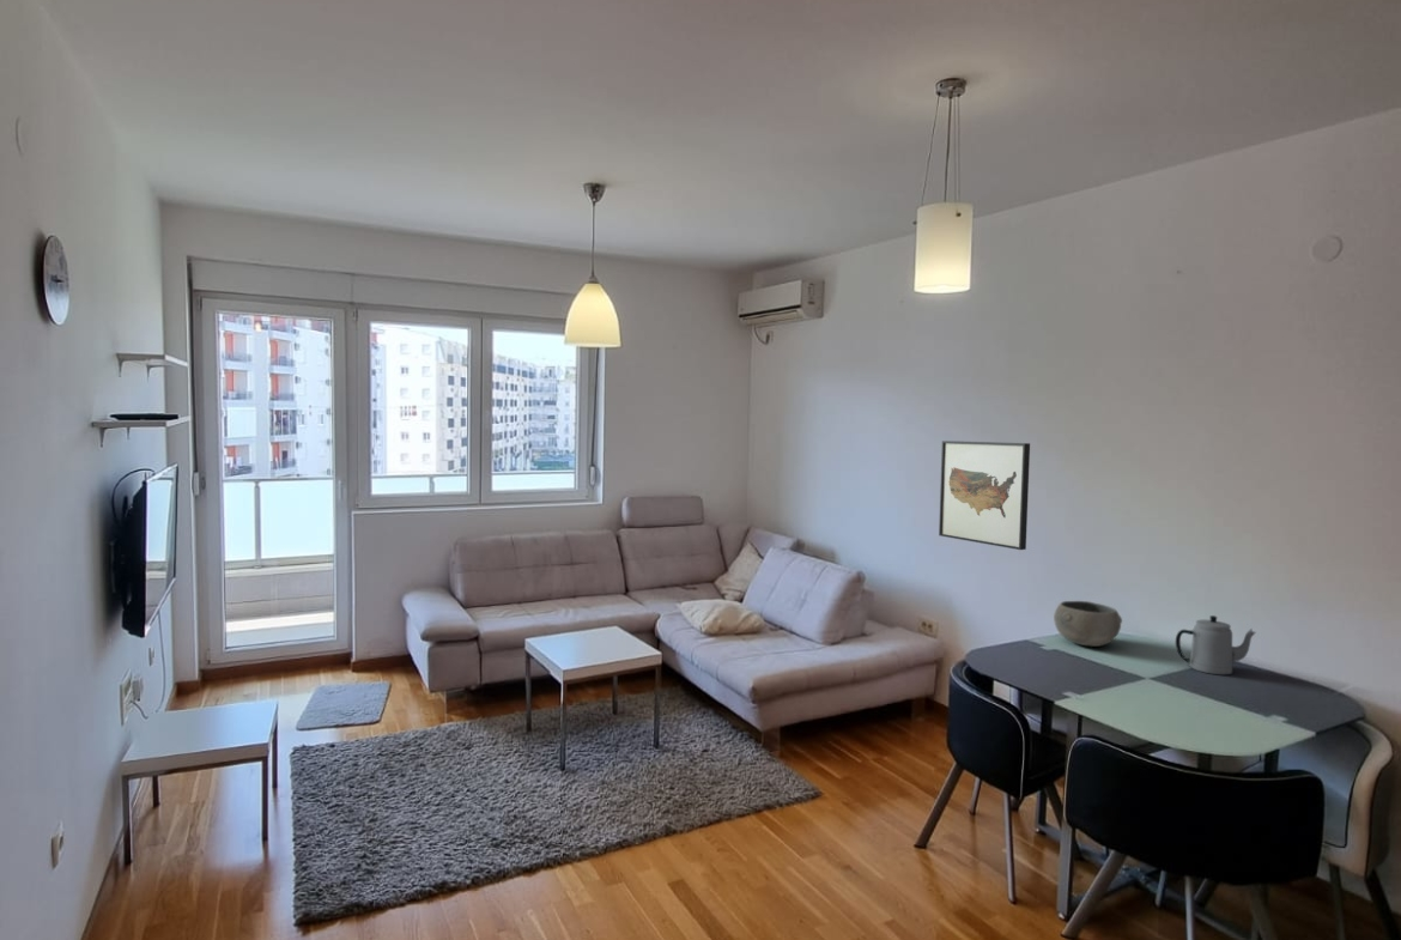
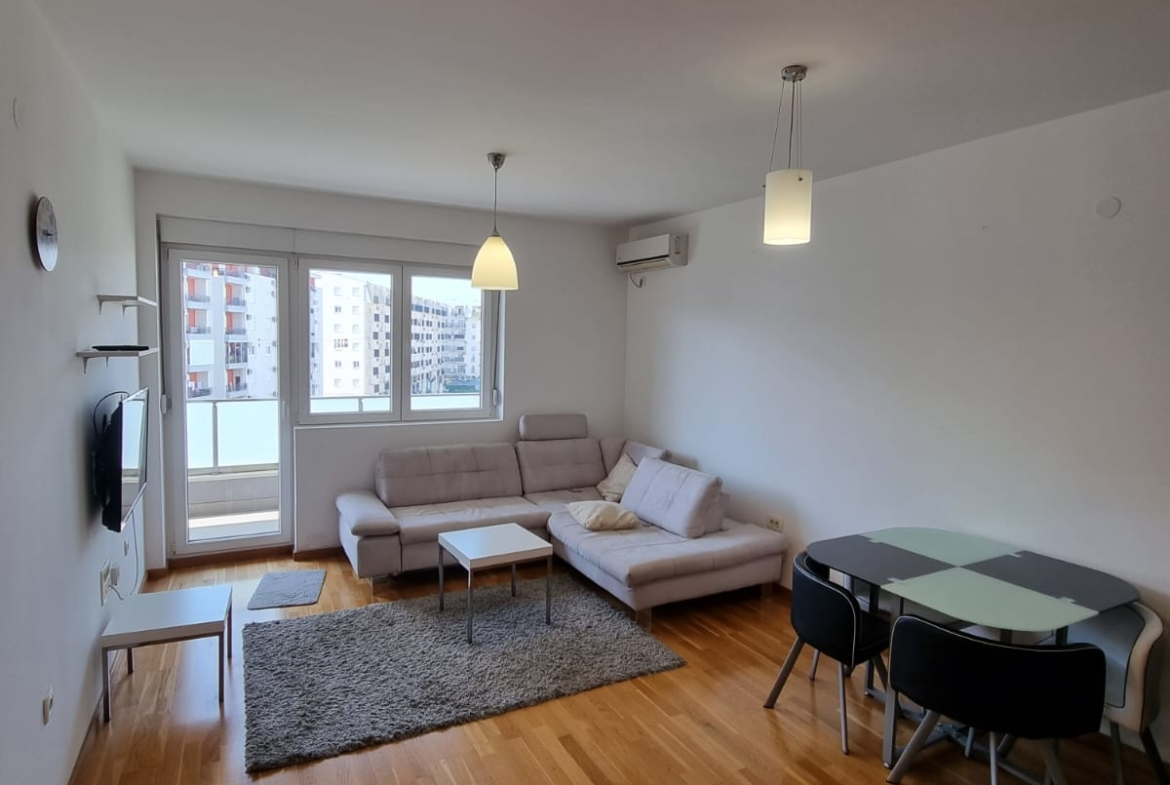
- wall art [938,439,1031,551]
- teapot [1175,614,1256,675]
- bowl [1053,600,1123,648]
